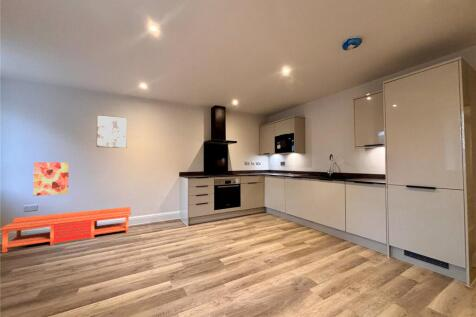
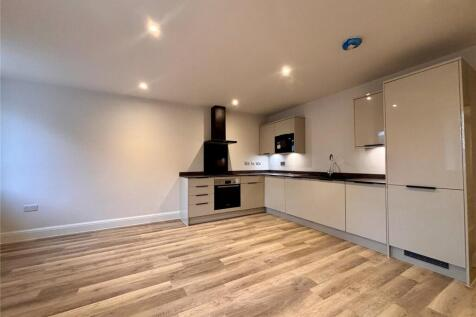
- tv stand [0,206,132,253]
- wall art [32,161,70,197]
- wall art [96,114,128,149]
